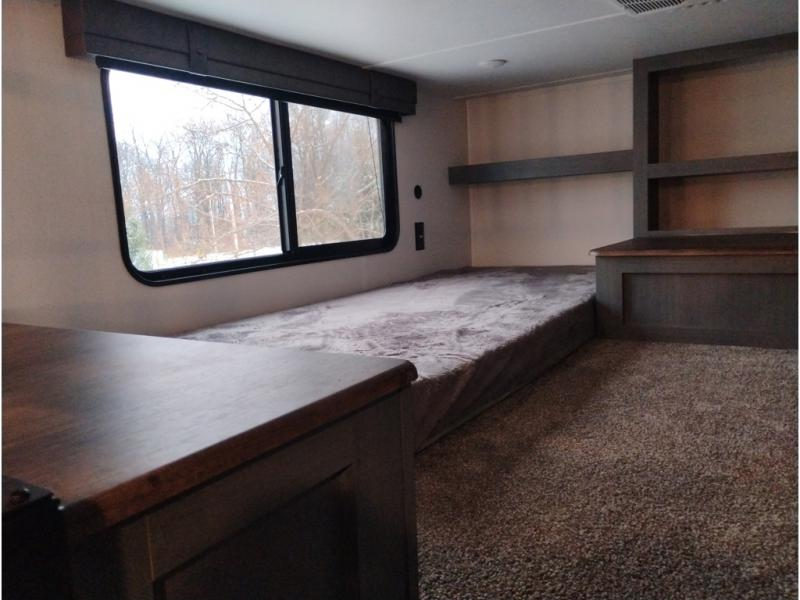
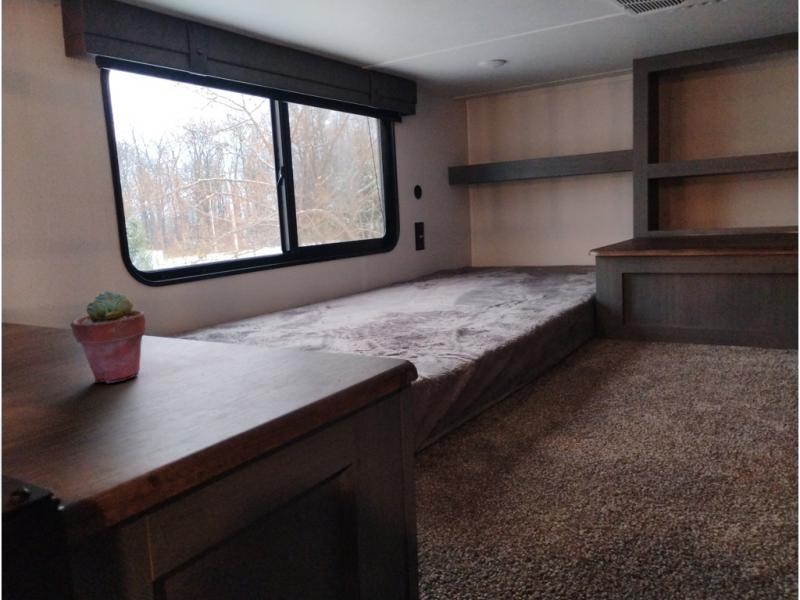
+ potted succulent [69,290,147,384]
